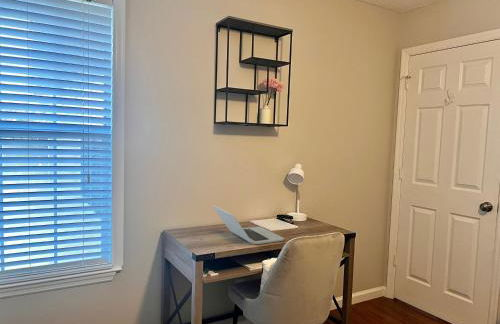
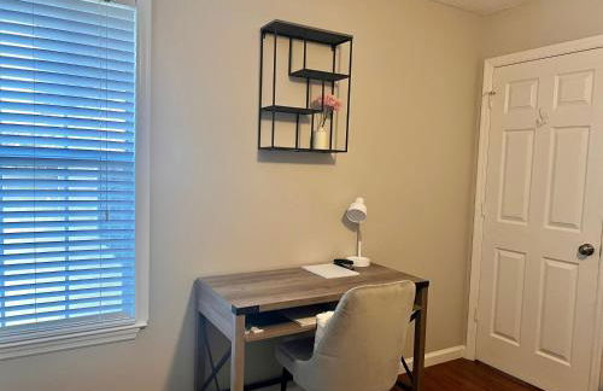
- laptop [212,205,285,245]
